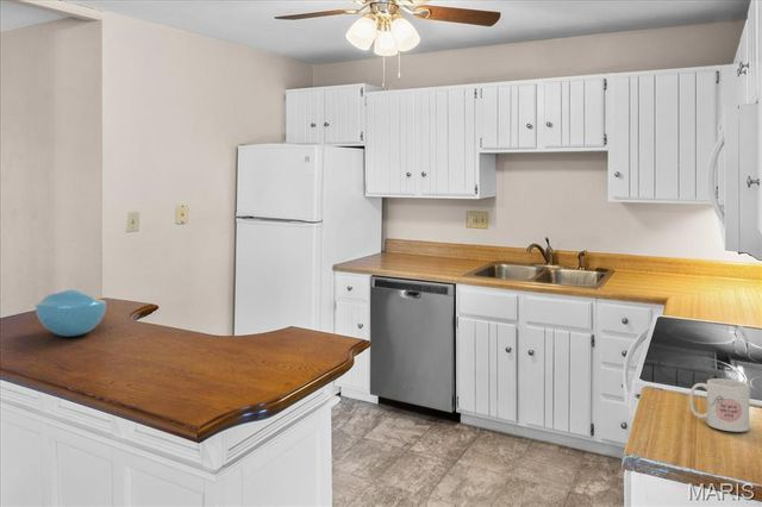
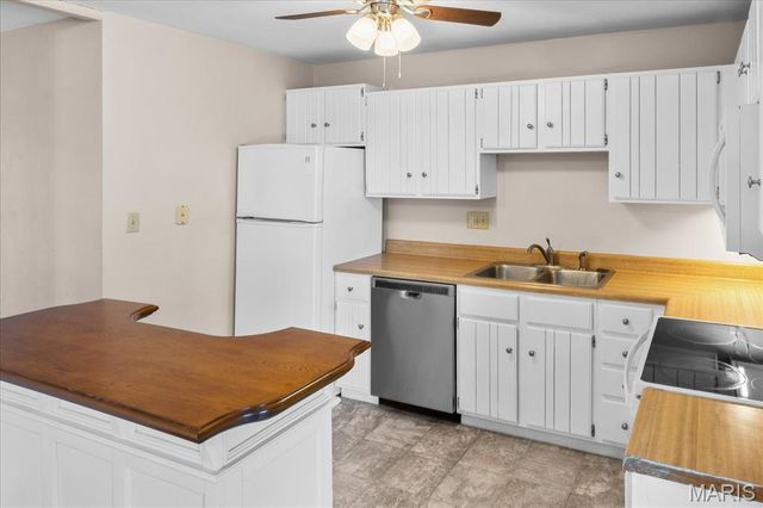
- mug [688,377,751,433]
- bowl [35,289,107,338]
